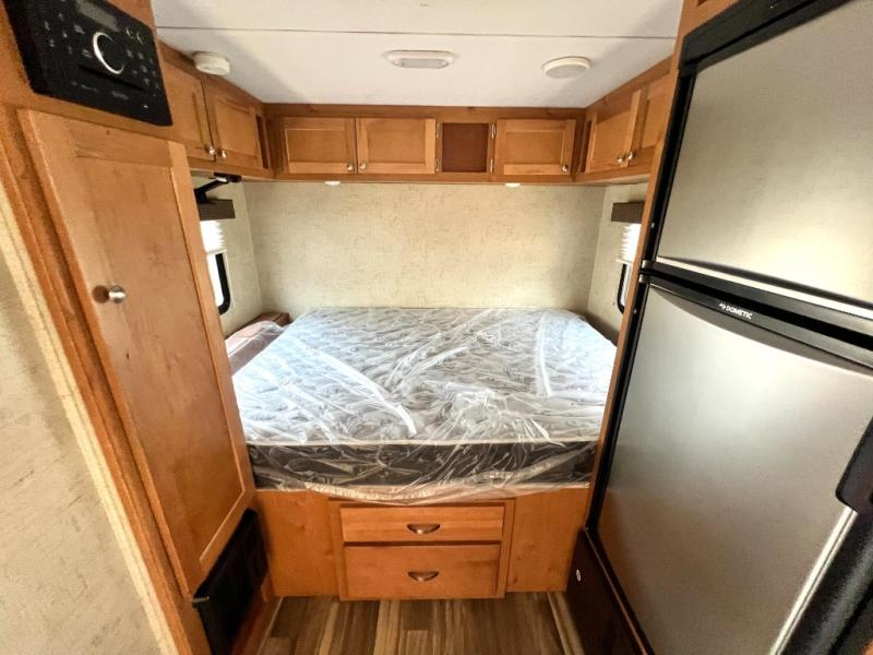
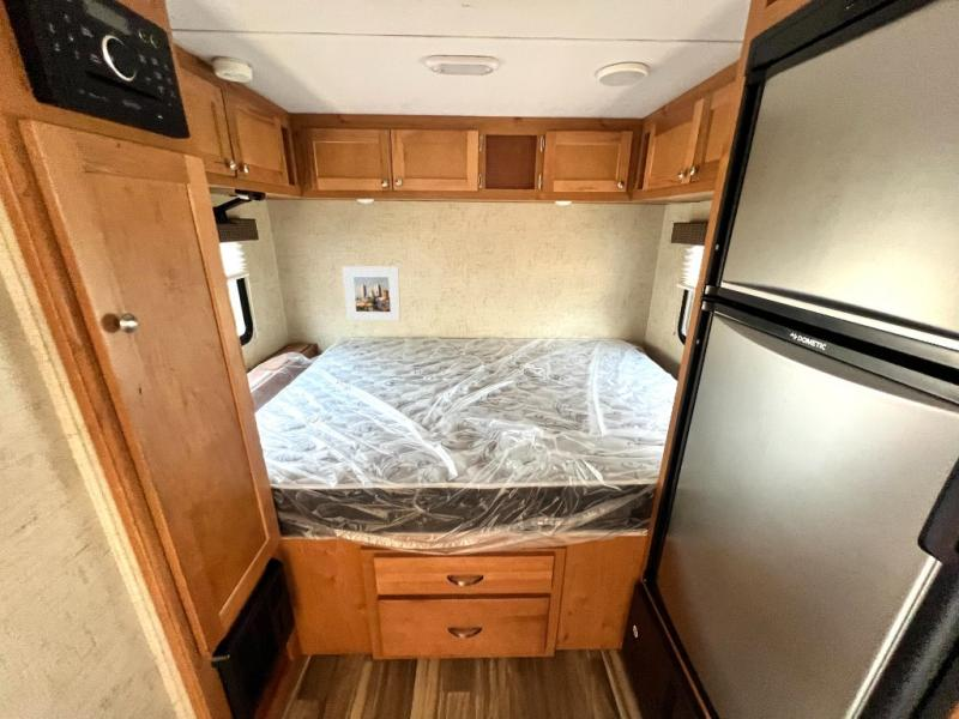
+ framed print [342,265,402,322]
